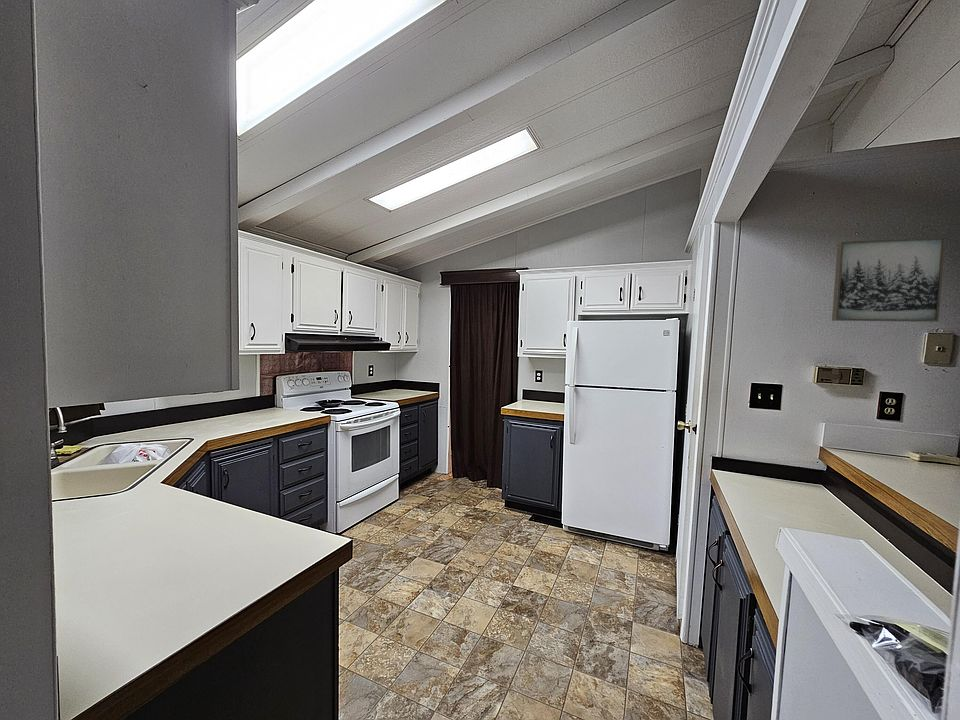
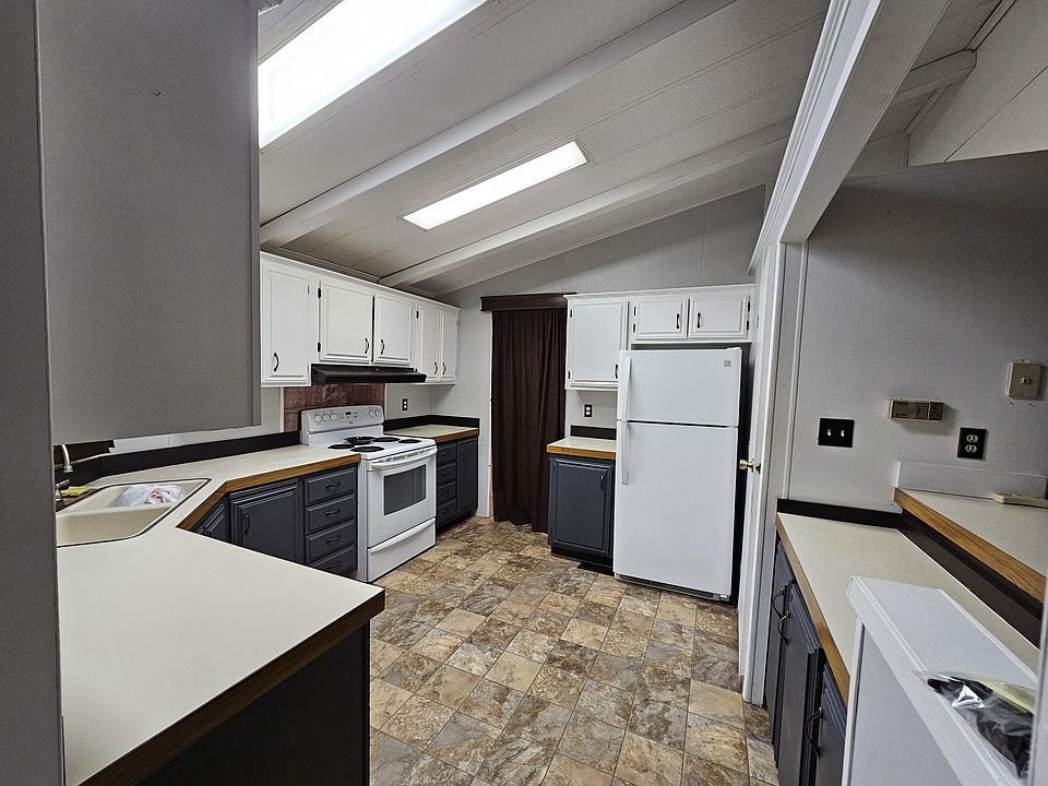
- wall art [831,236,947,323]
